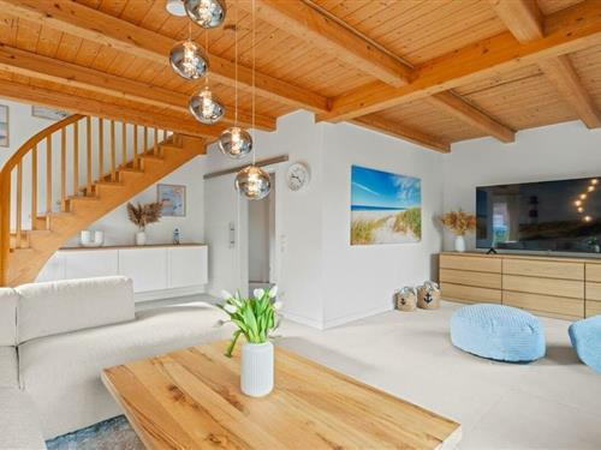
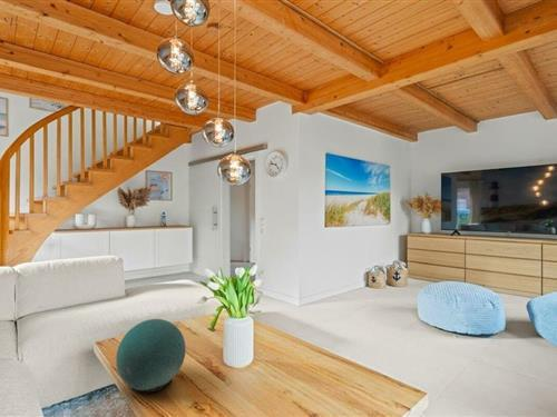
+ decorative orb [115,318,186,395]
